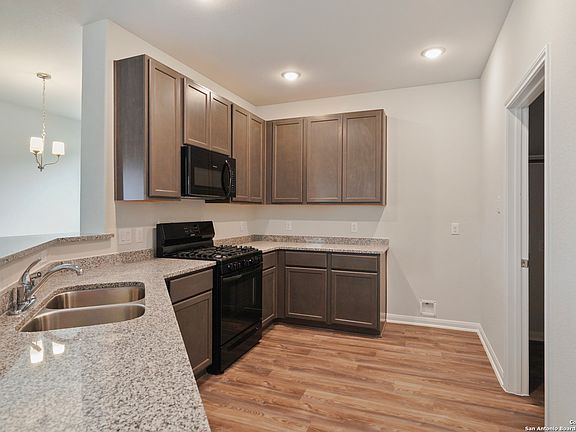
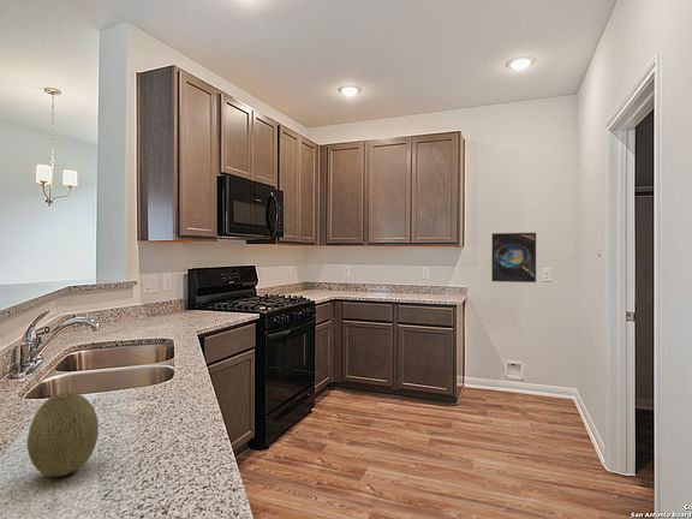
+ fruit [26,392,100,478]
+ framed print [490,232,537,284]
